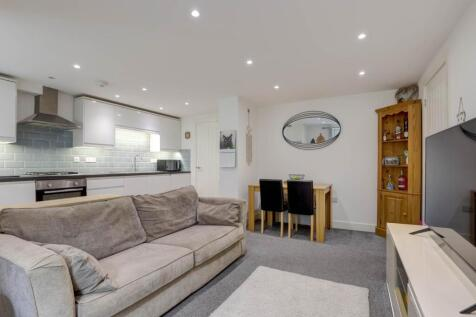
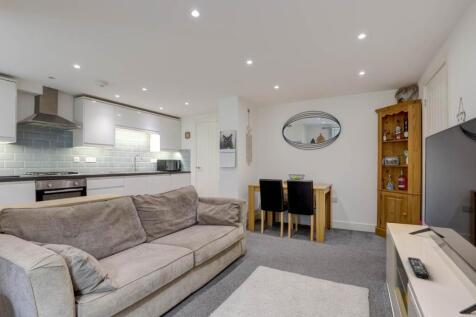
+ remote control [407,256,430,280]
